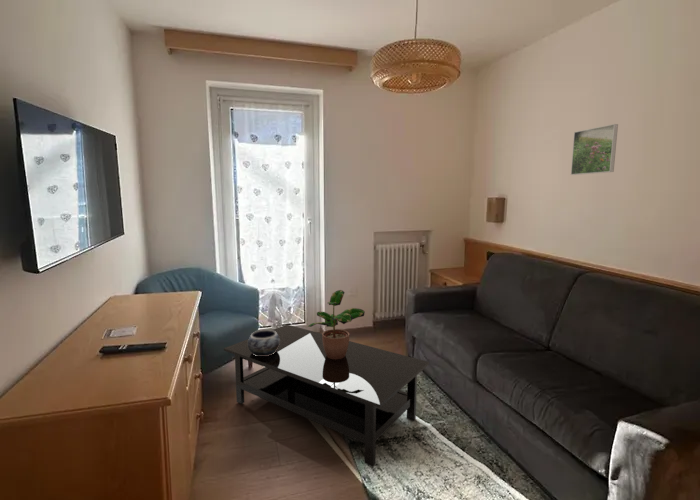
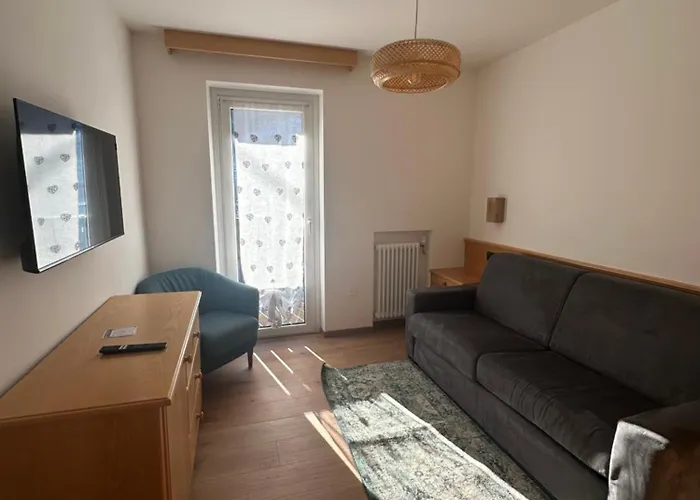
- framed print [570,123,619,176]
- decorative bowl [248,329,280,356]
- potted plant [305,289,366,359]
- coffee table [223,324,430,467]
